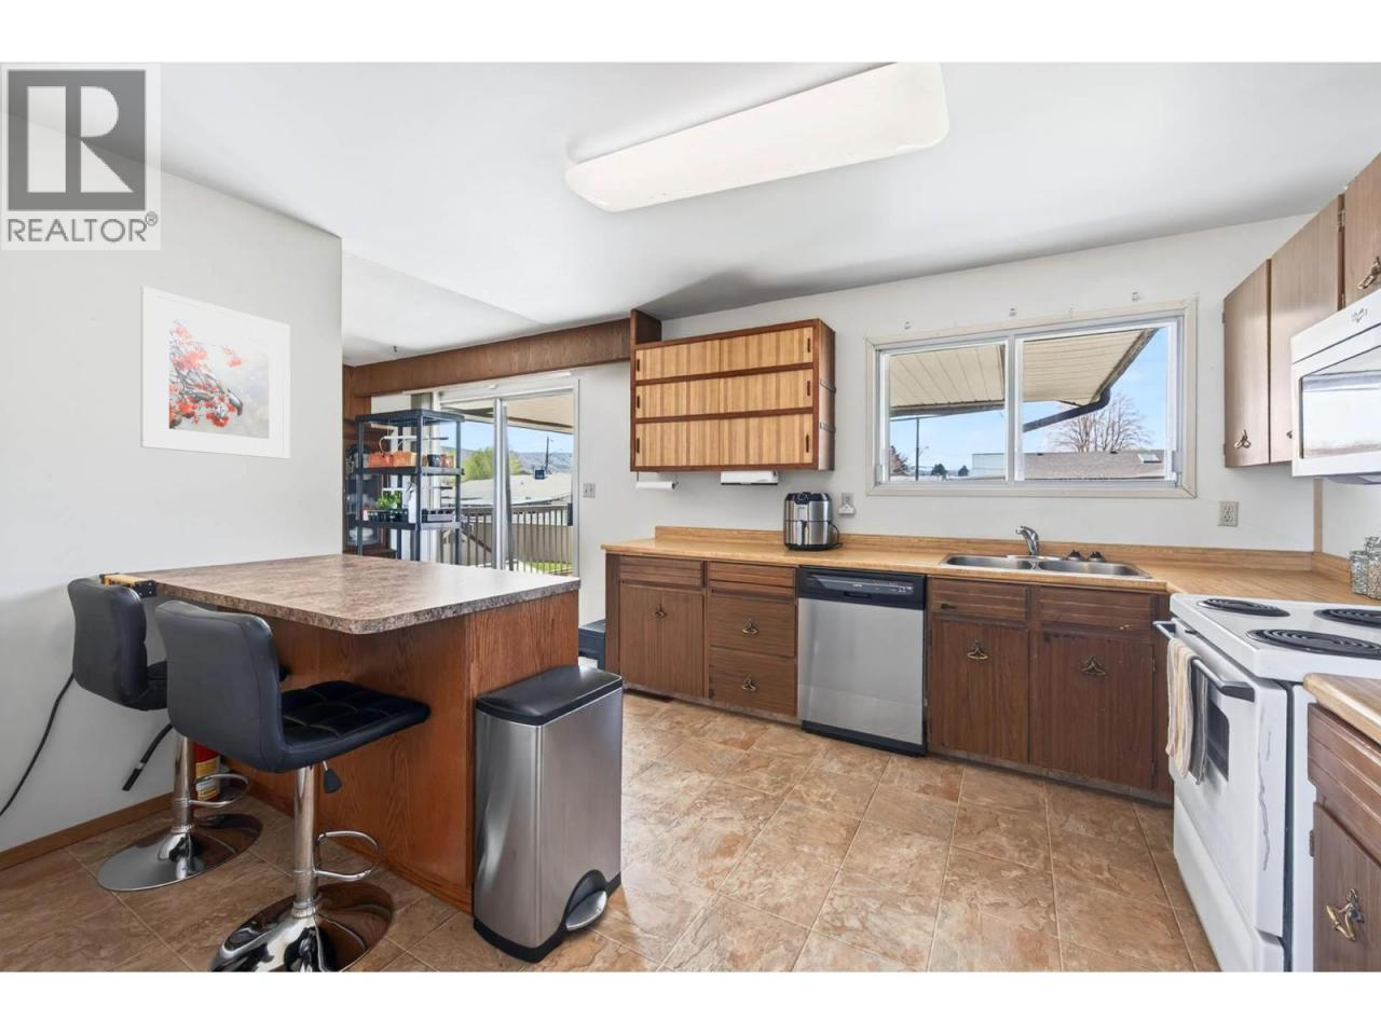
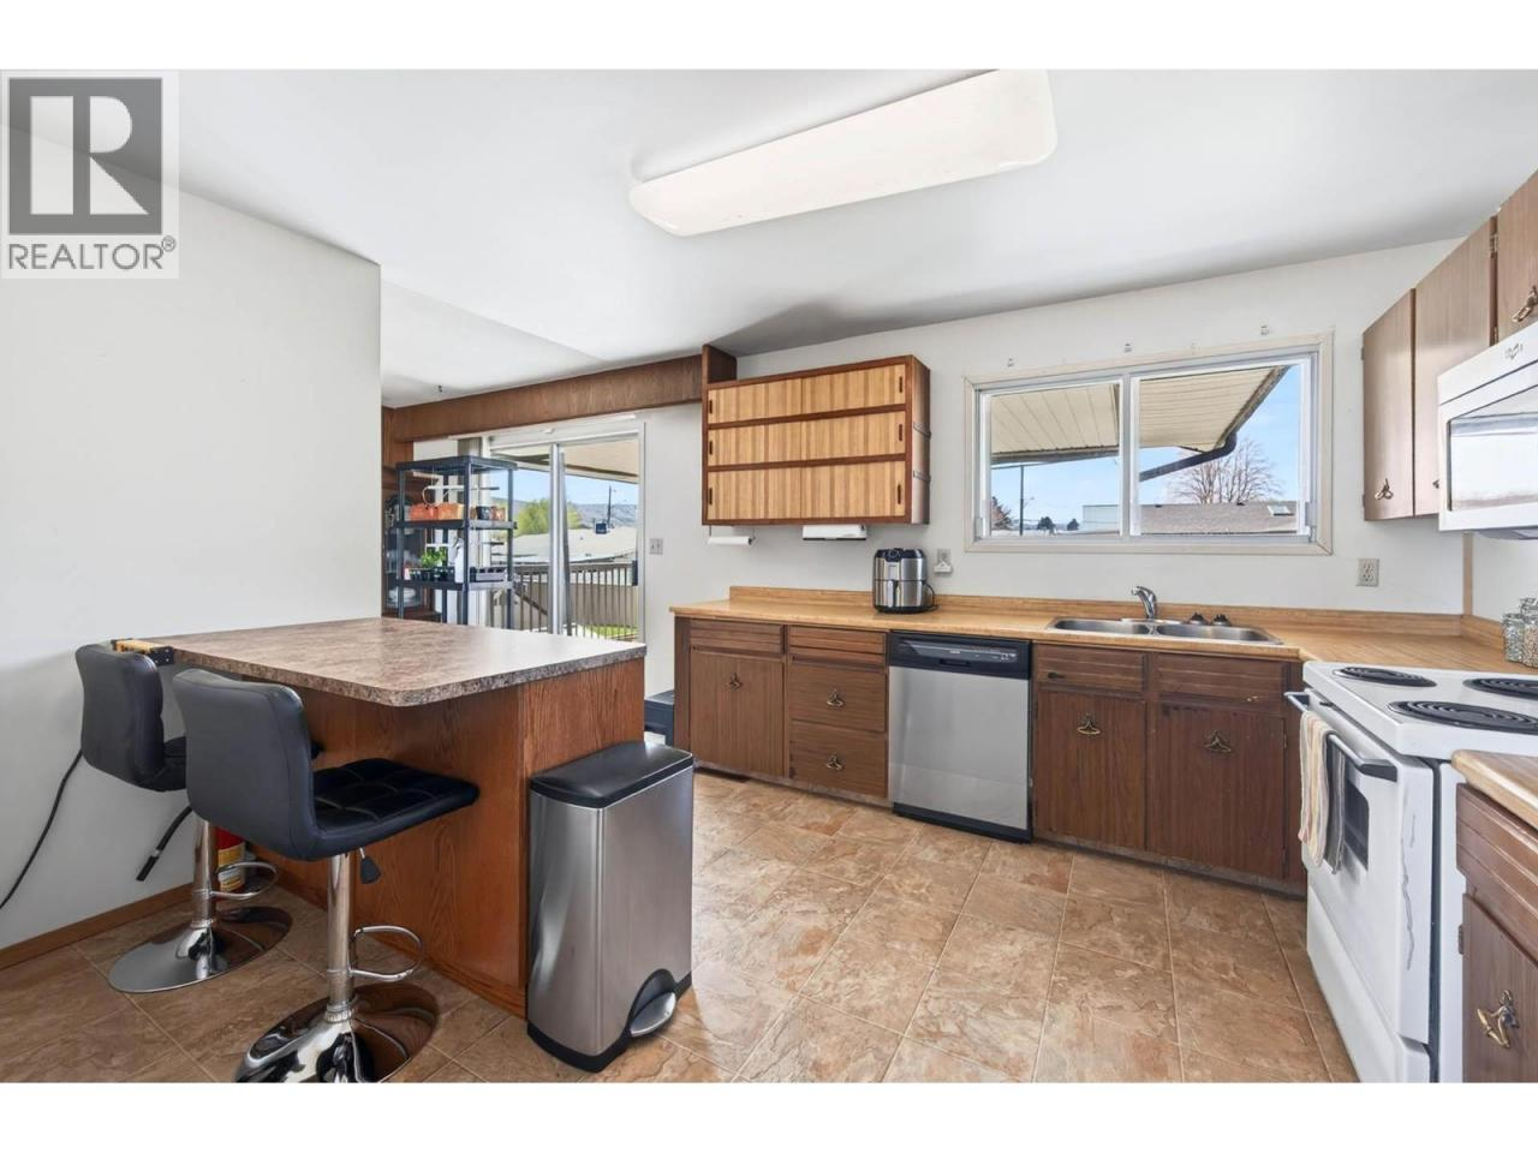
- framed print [139,286,291,460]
